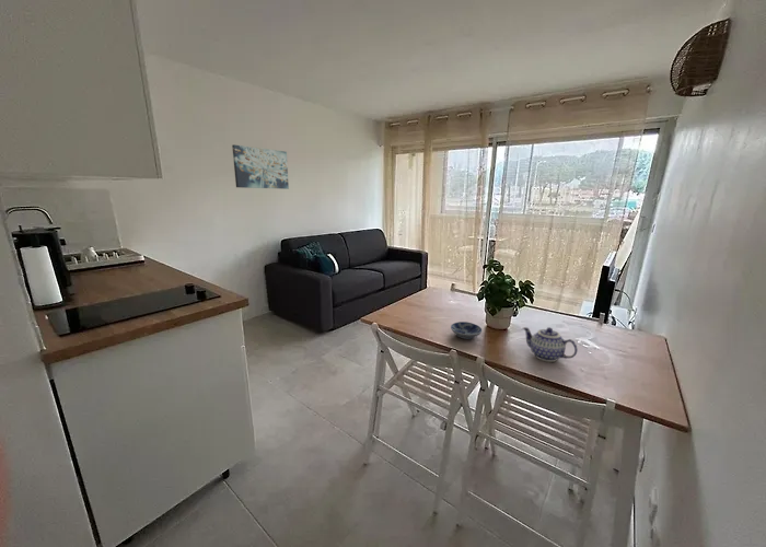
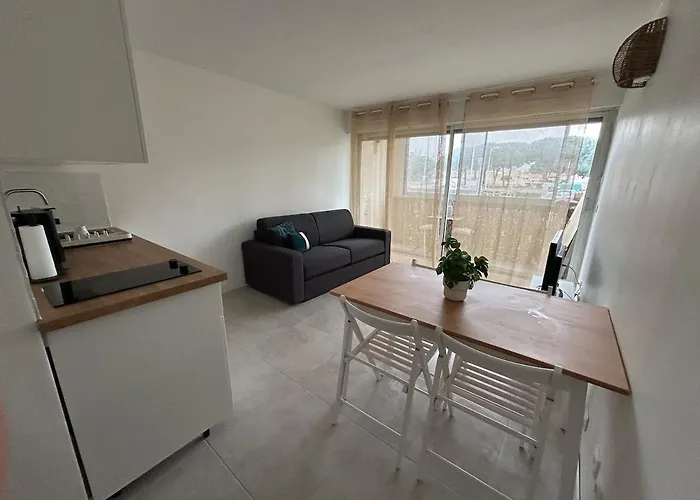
- wall art [231,144,290,190]
- teapot [522,326,579,363]
- bowl [450,321,483,340]
